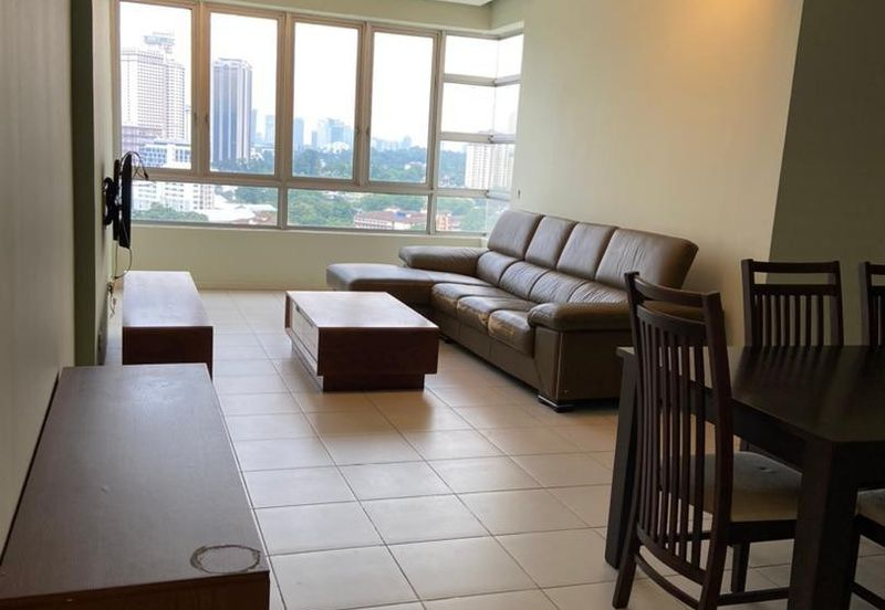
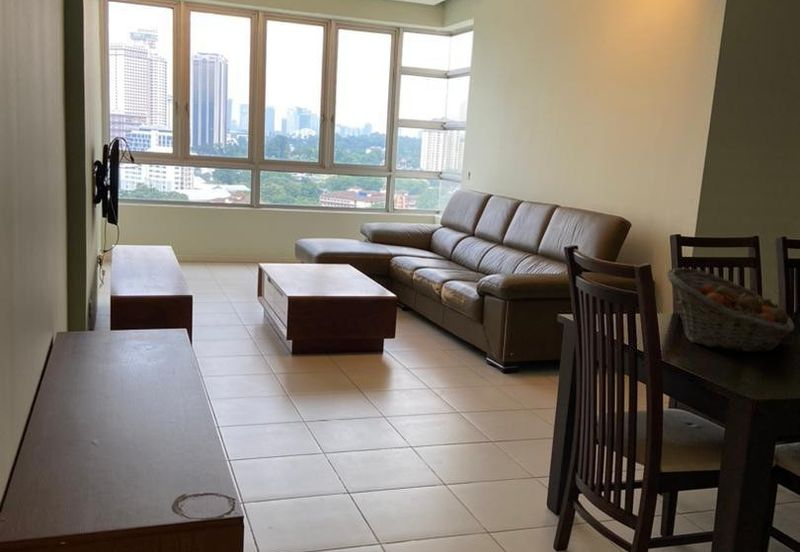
+ fruit basket [666,267,795,353]
